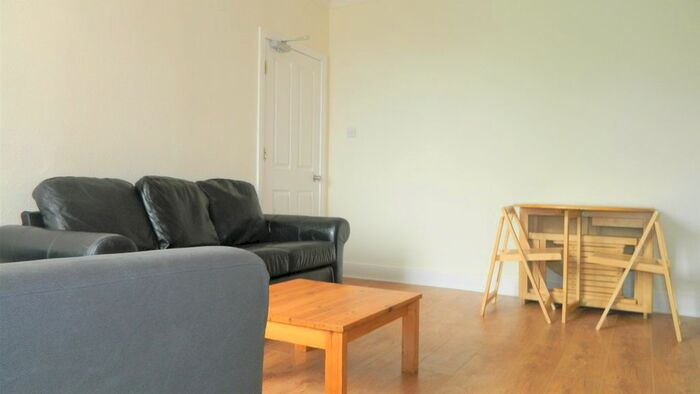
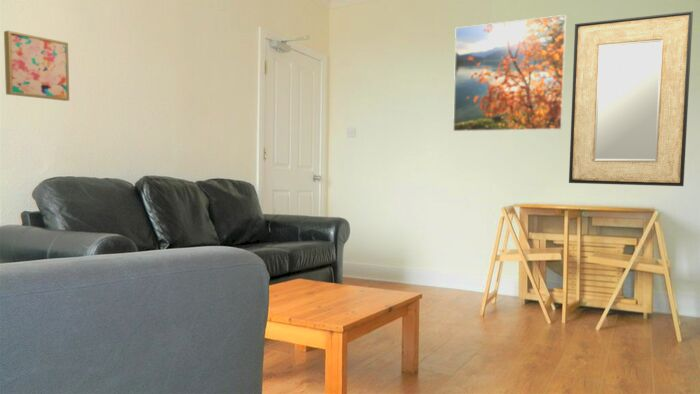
+ home mirror [568,10,694,187]
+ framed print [452,14,567,132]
+ wall art [3,30,70,102]
